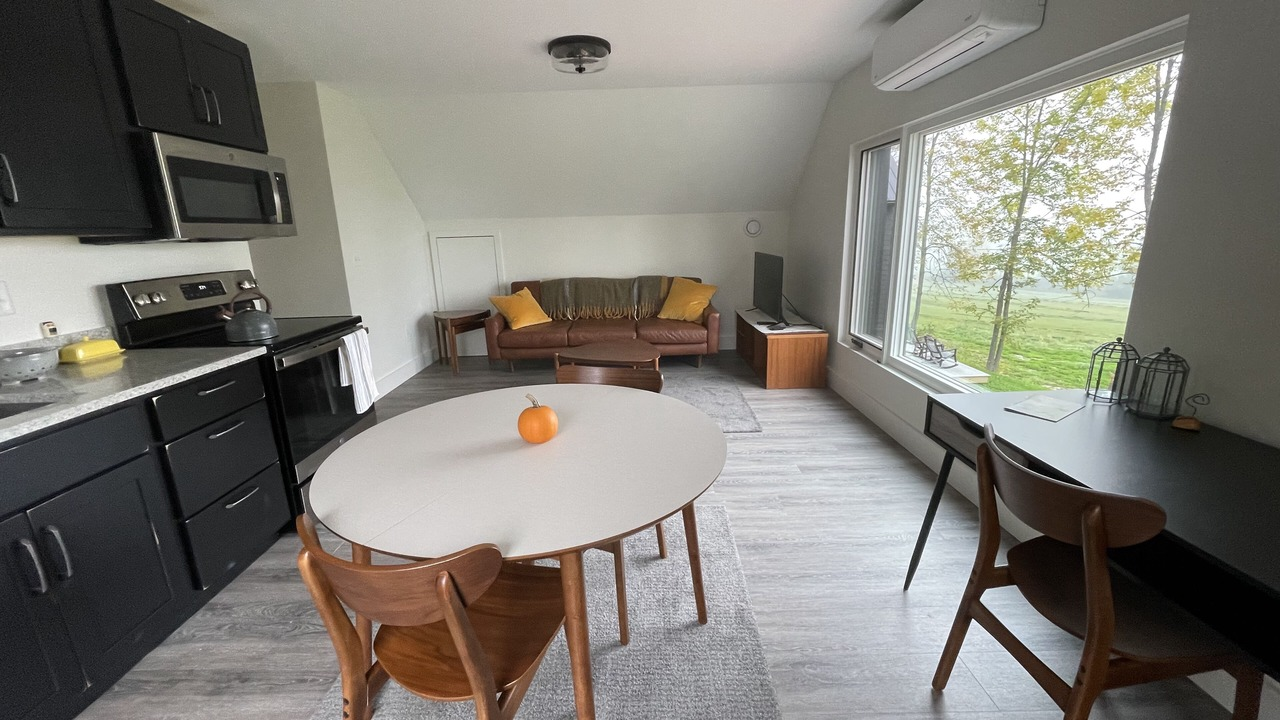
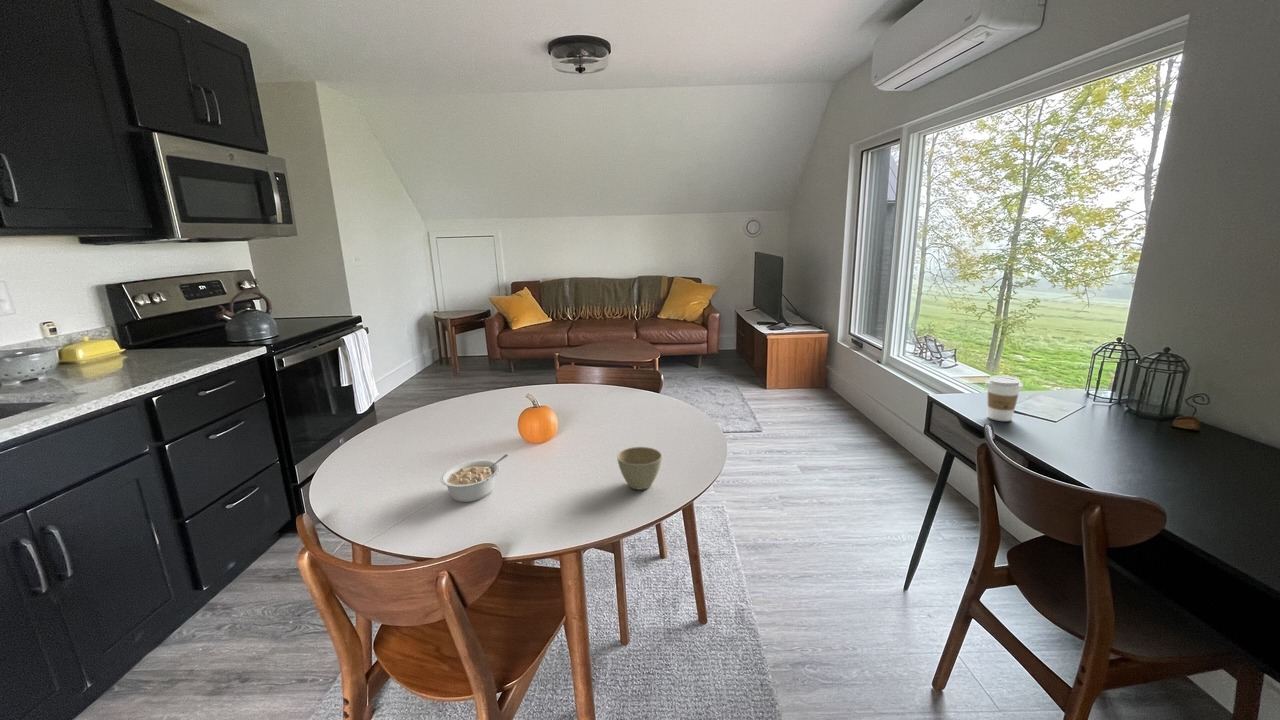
+ legume [440,453,509,503]
+ coffee cup [984,375,1024,422]
+ flower pot [616,446,663,491]
